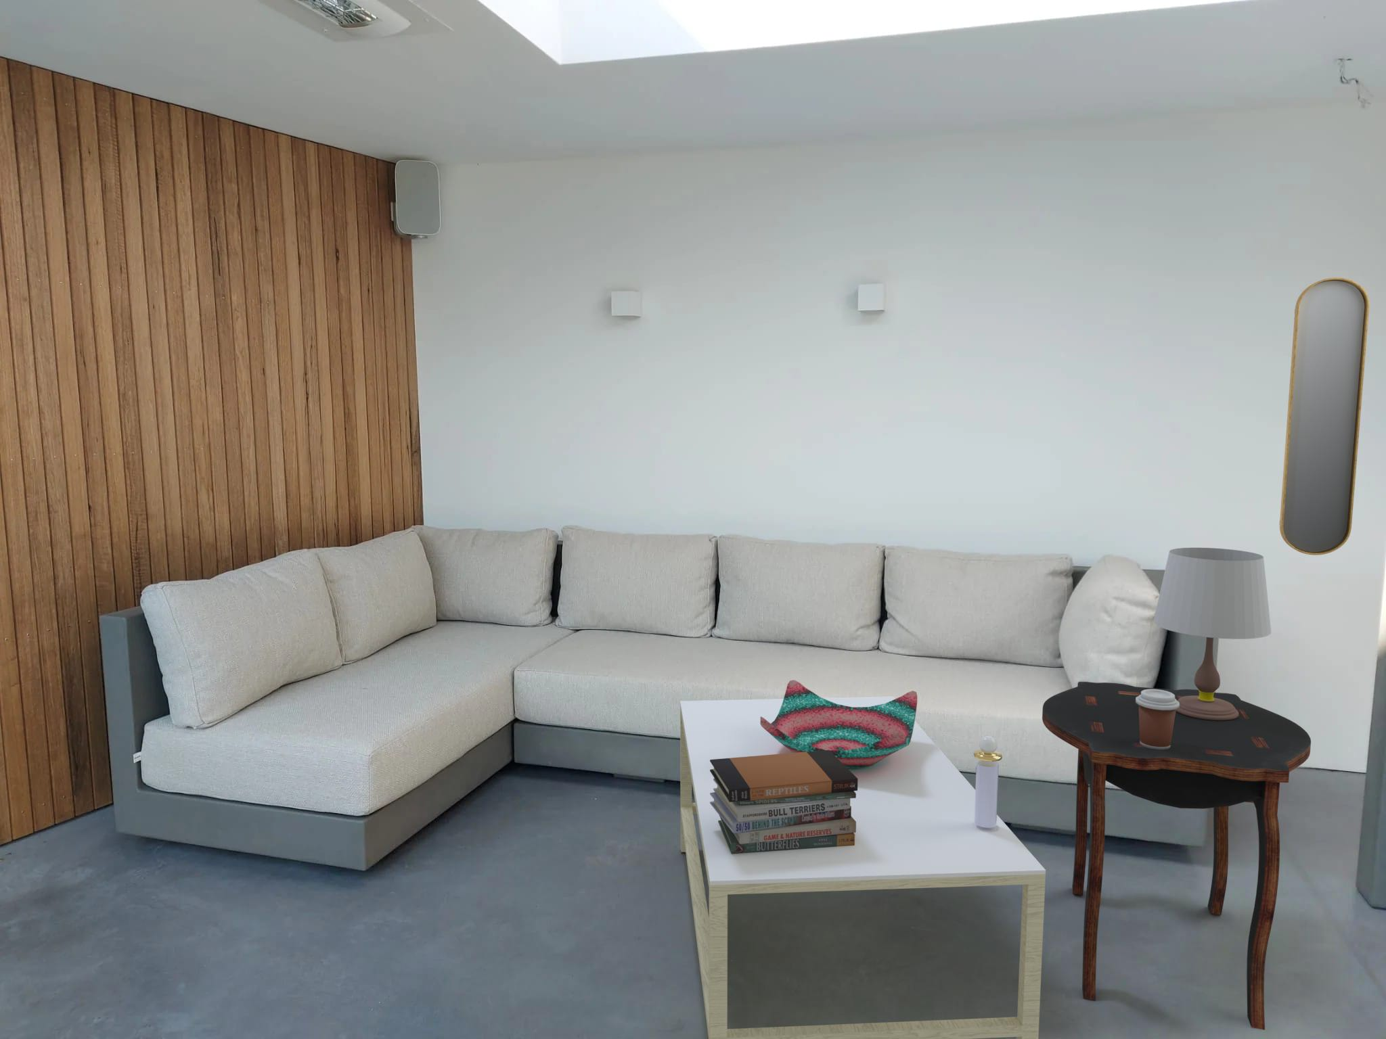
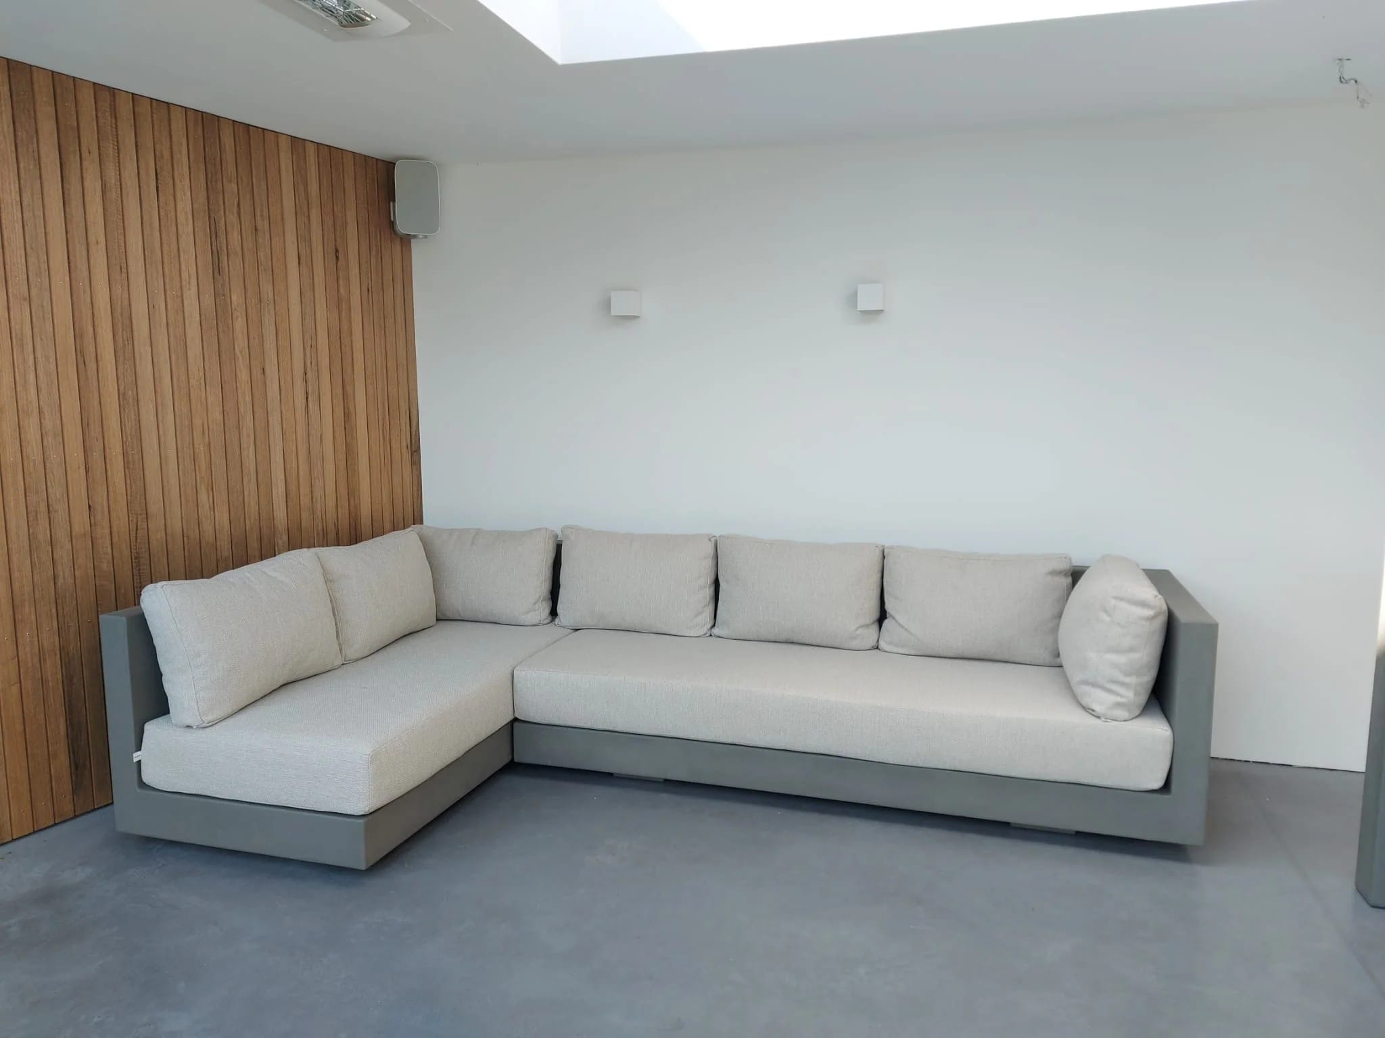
- decorative bowl [760,679,918,769]
- side table [1041,681,1312,1030]
- book stack [710,750,858,855]
- coffee cup [1136,690,1180,750]
- table lamp [1154,547,1271,720]
- home mirror [1279,276,1370,556]
- perfume bottle [973,736,1003,828]
- coffee table [680,696,1047,1039]
